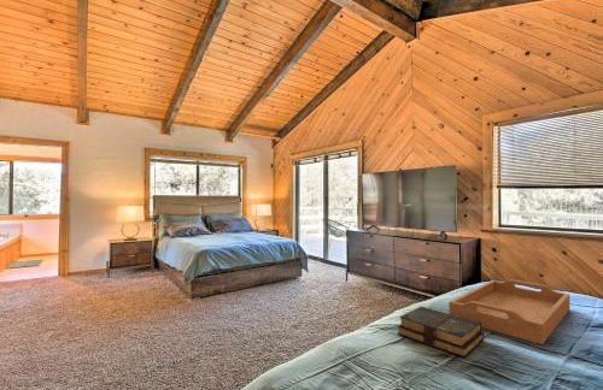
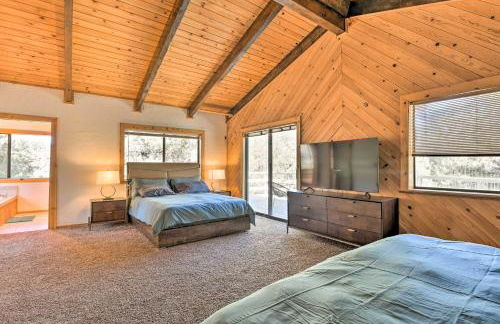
- book [396,306,485,359]
- serving tray [447,278,572,345]
